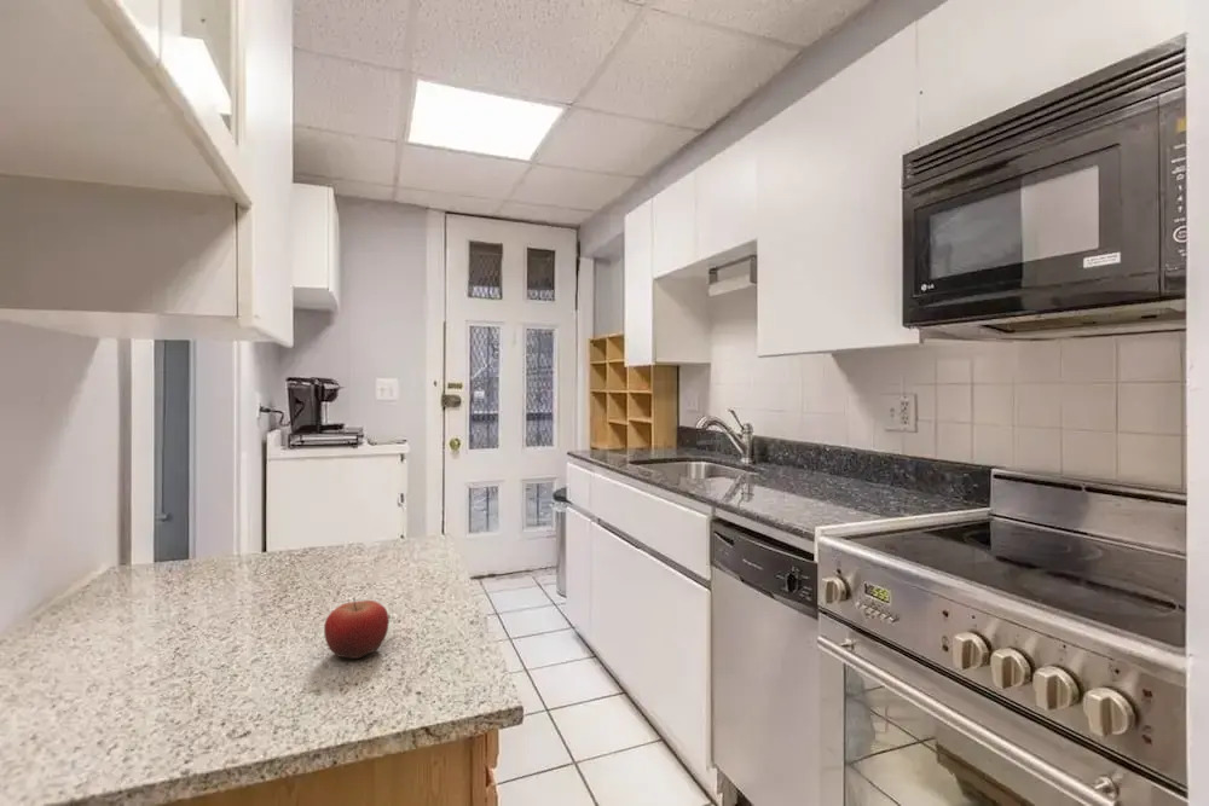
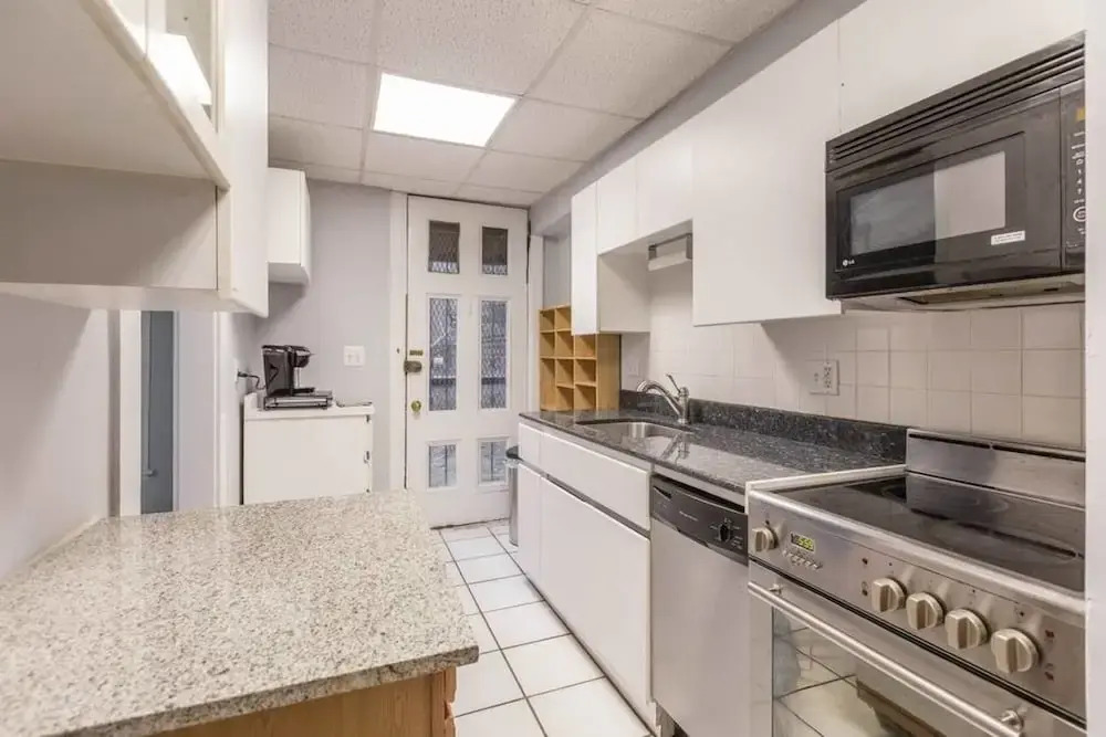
- fruit [323,597,391,660]
